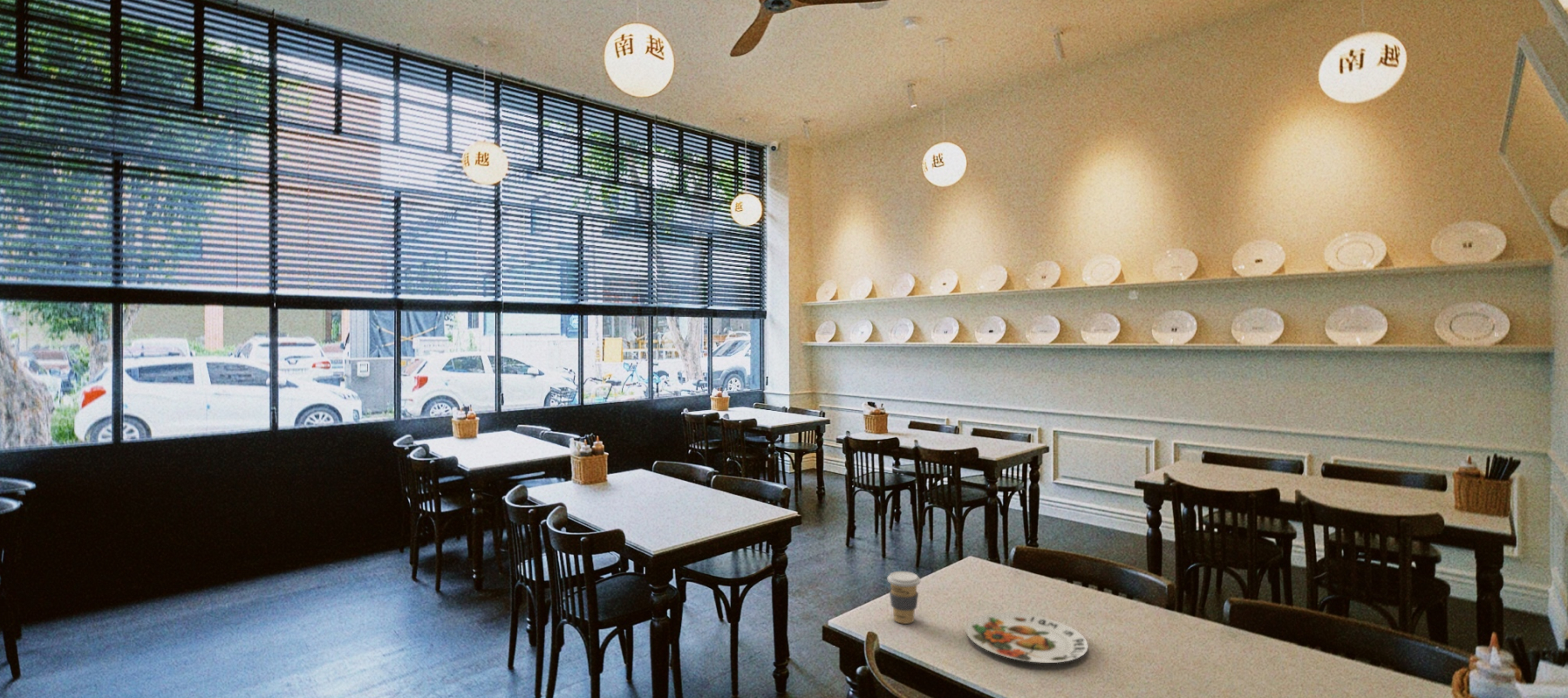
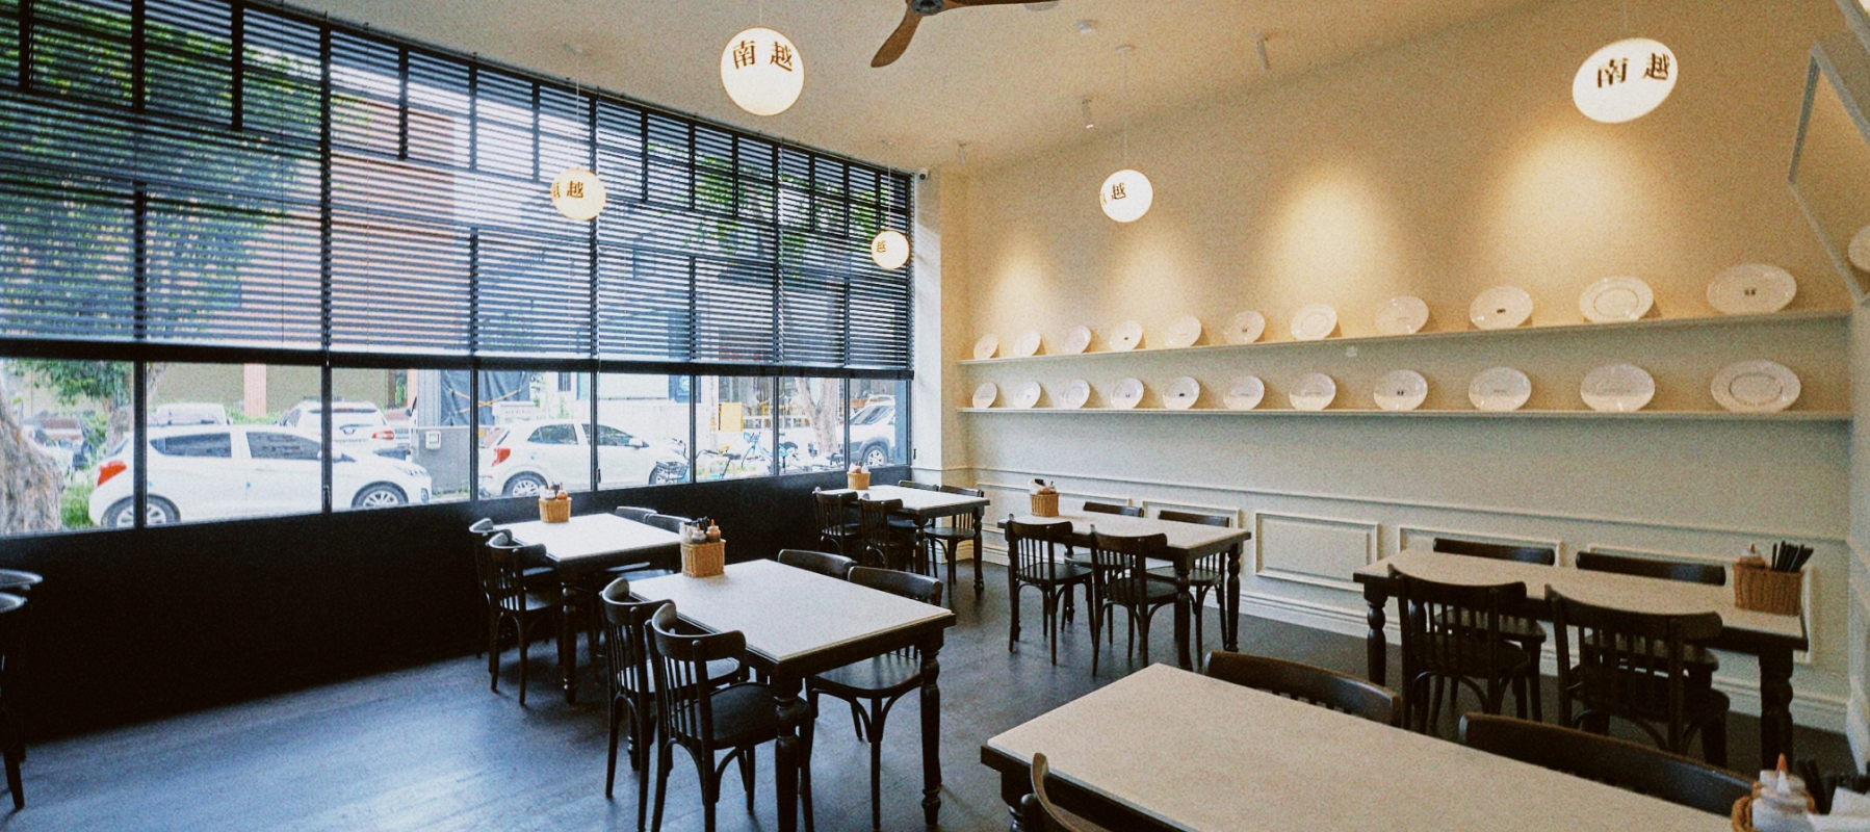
- coffee cup [887,571,921,625]
- plate [965,612,1089,664]
